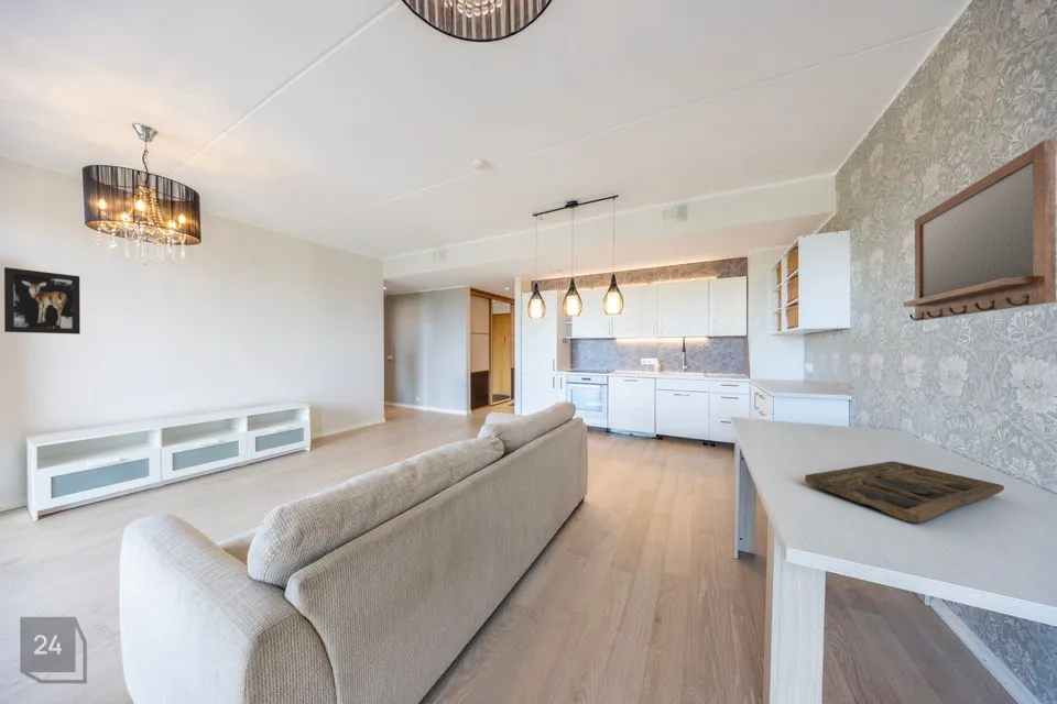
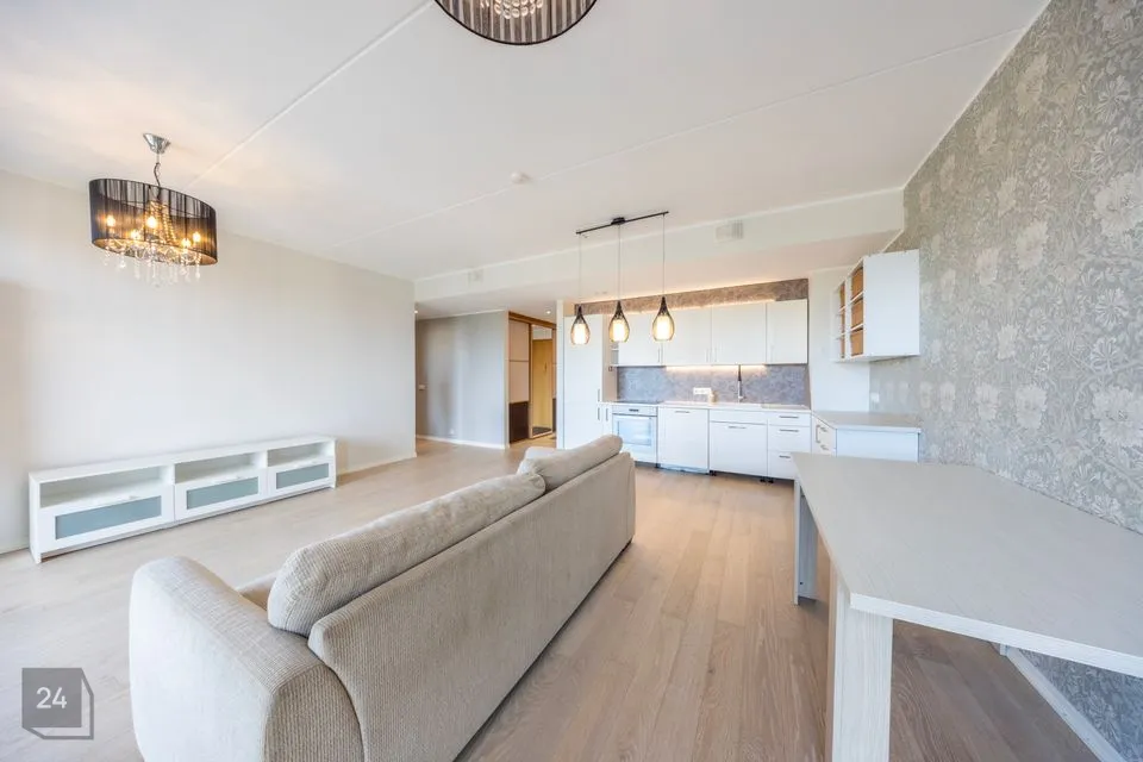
- wall art [3,266,81,336]
- home mirror [903,138,1057,322]
- decorative tray [804,460,1005,524]
